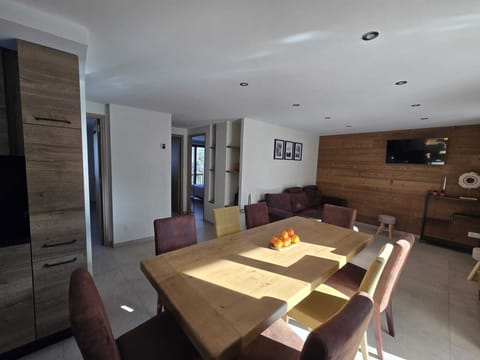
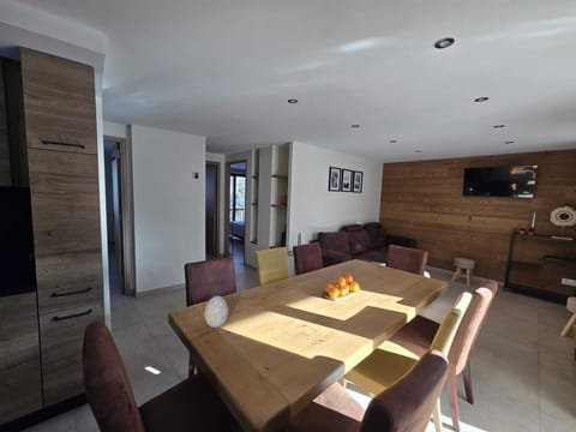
+ decorative egg [203,294,229,329]
